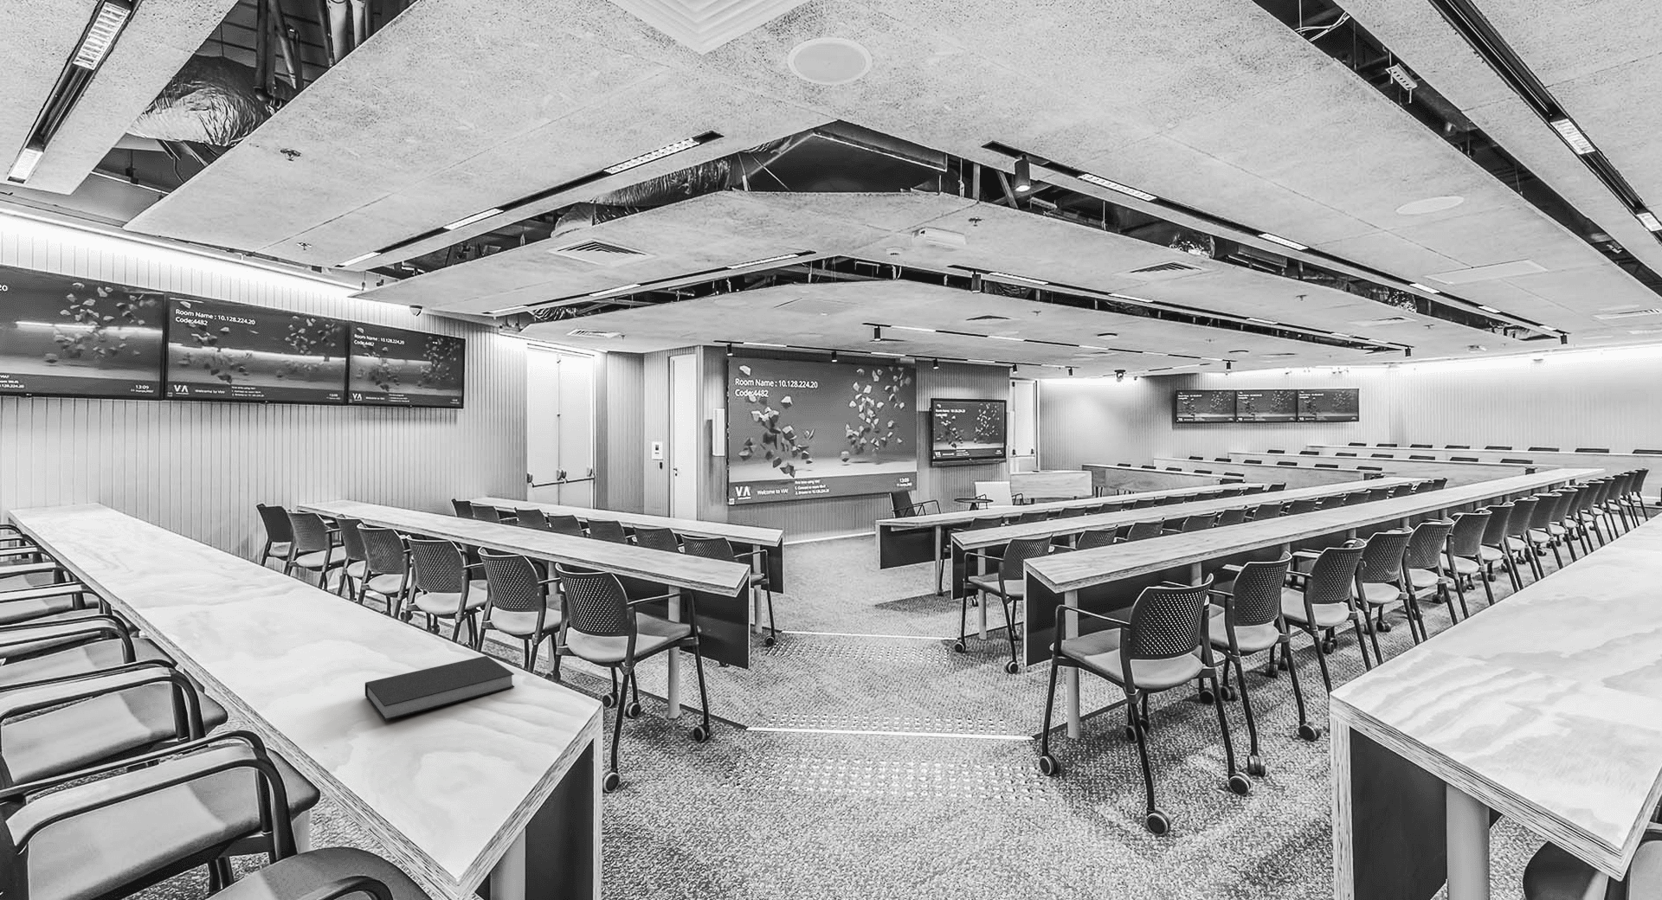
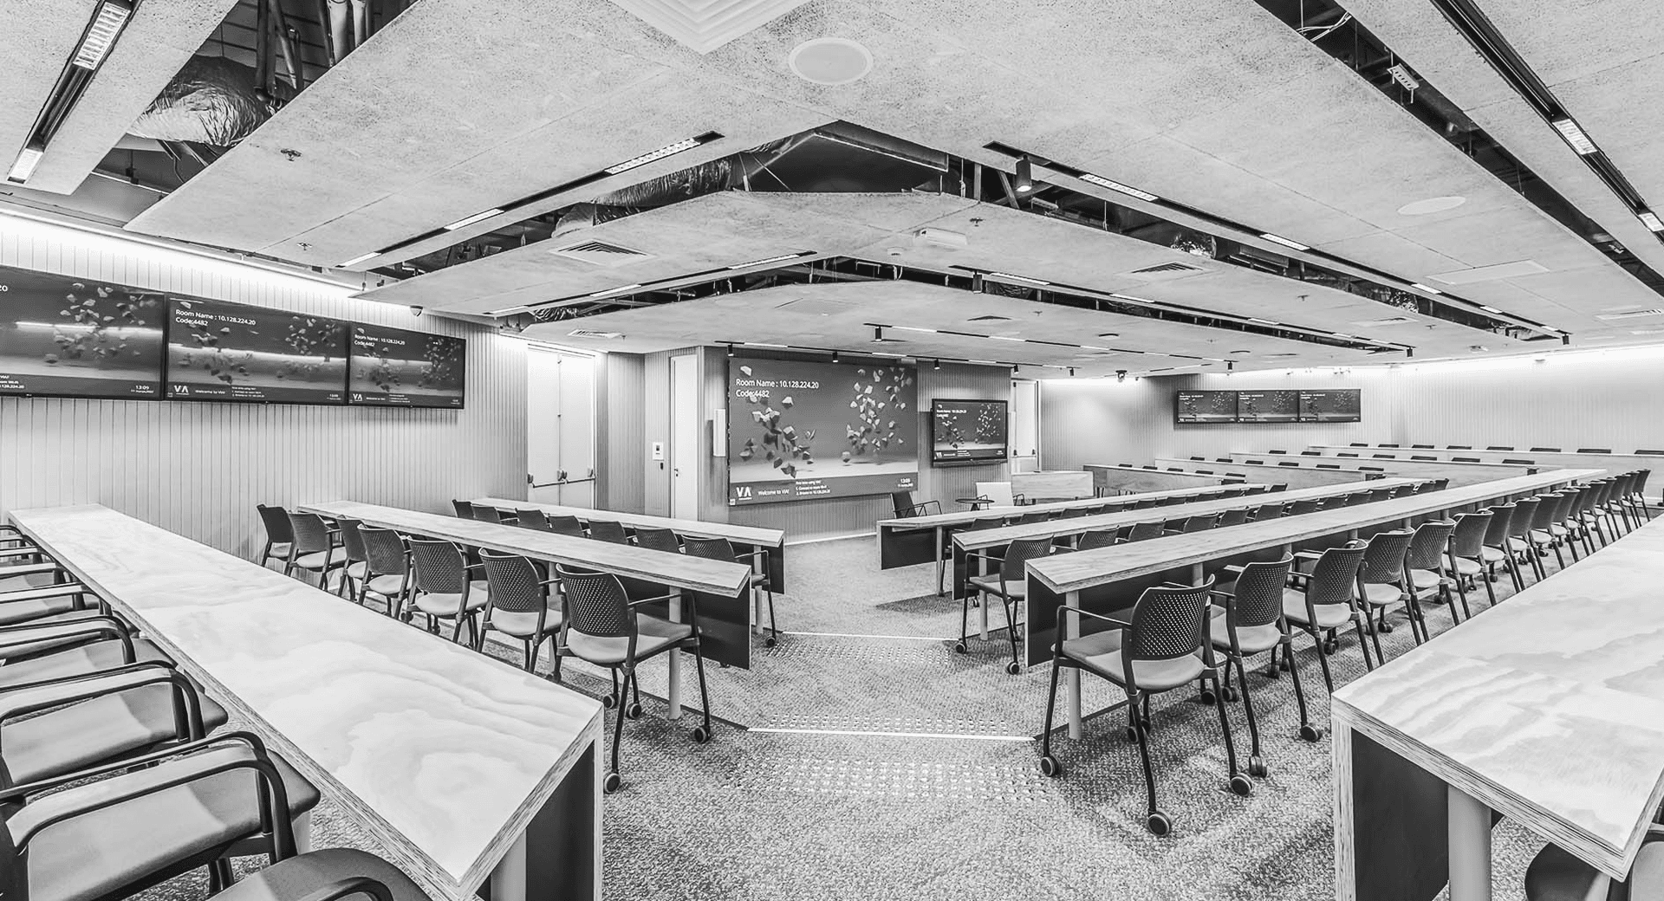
- notebook [365,655,515,722]
